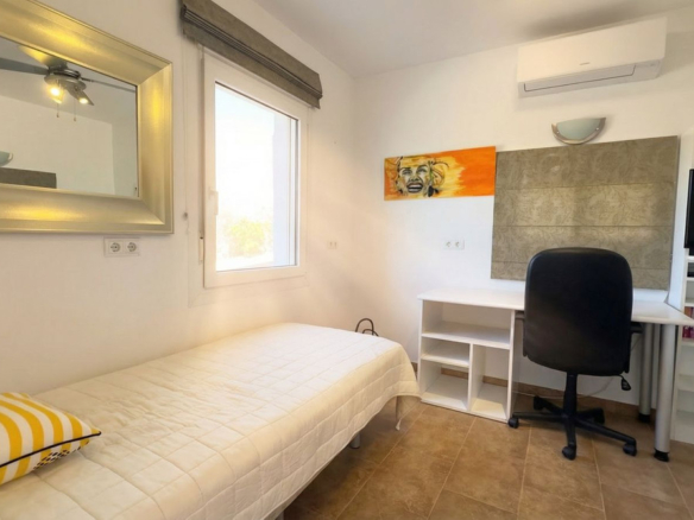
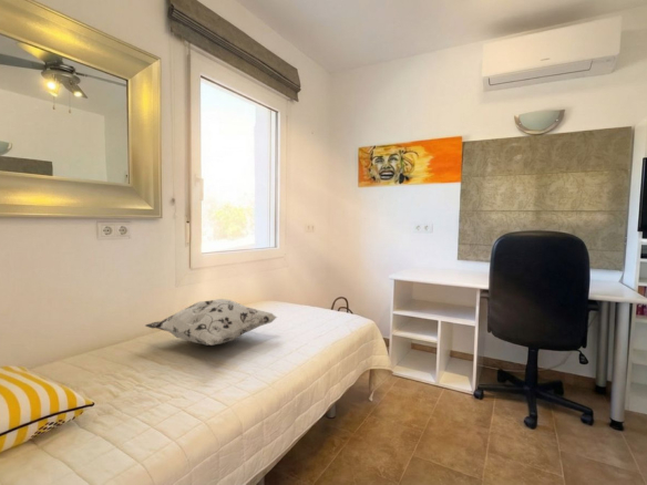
+ decorative pillow [144,298,279,347]
